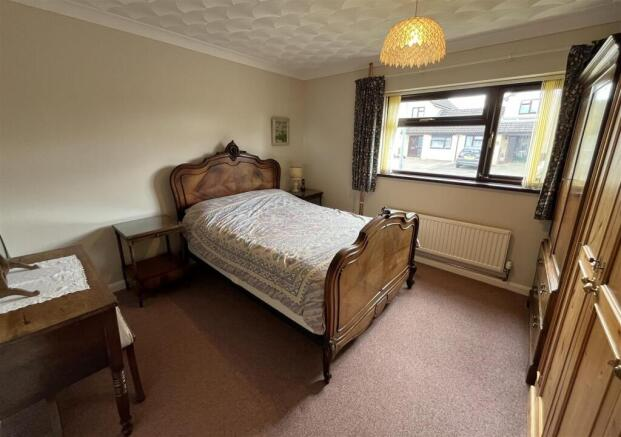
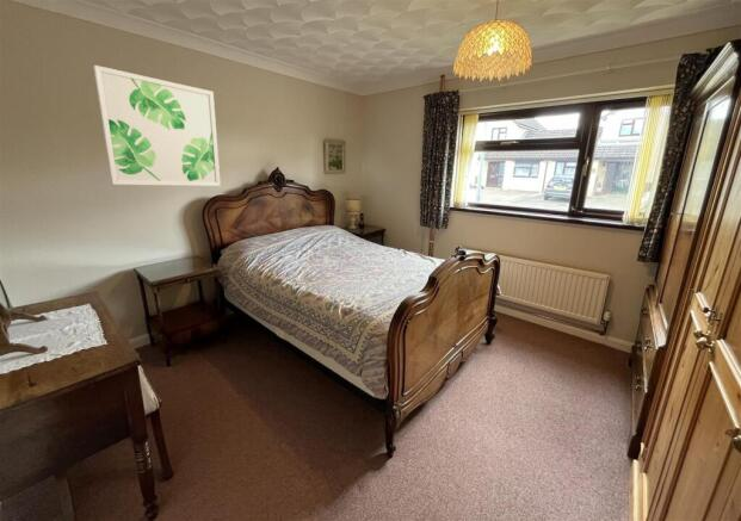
+ wall art [92,64,222,187]
